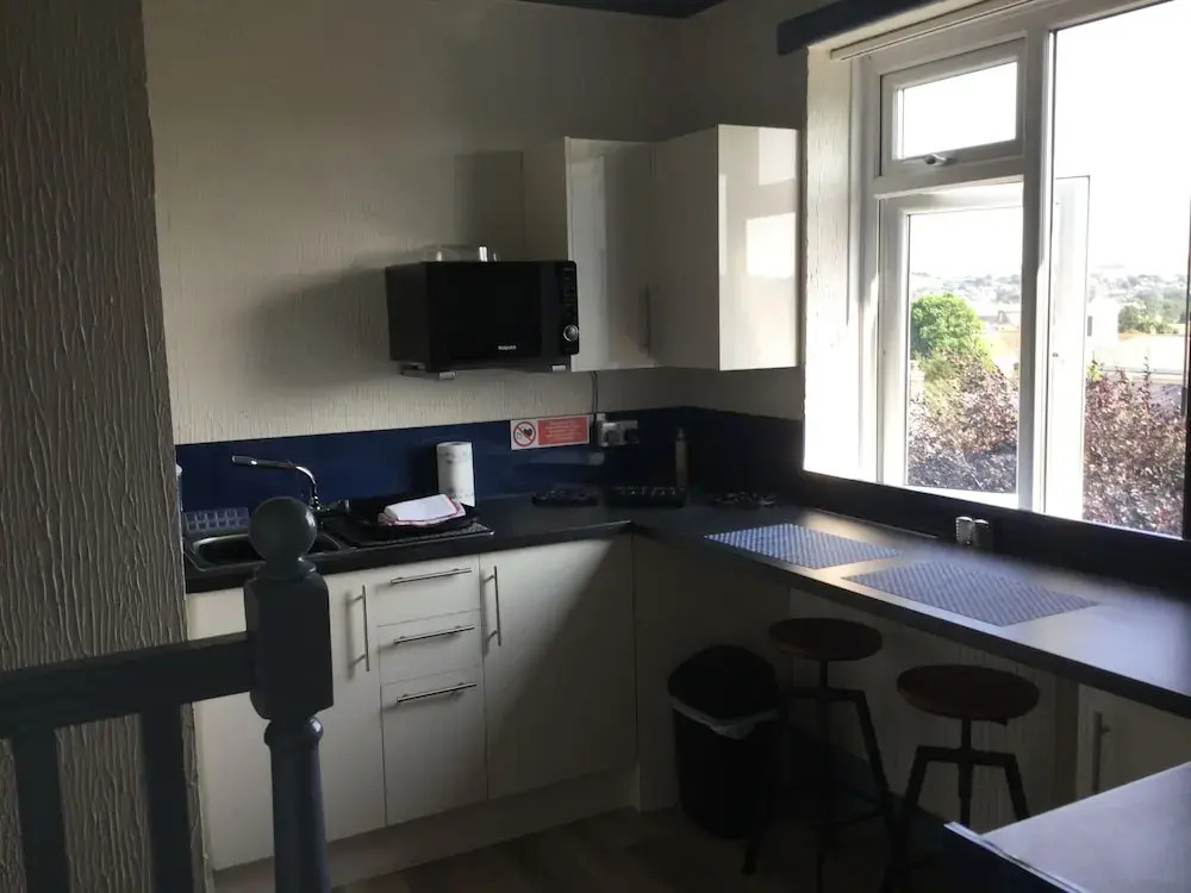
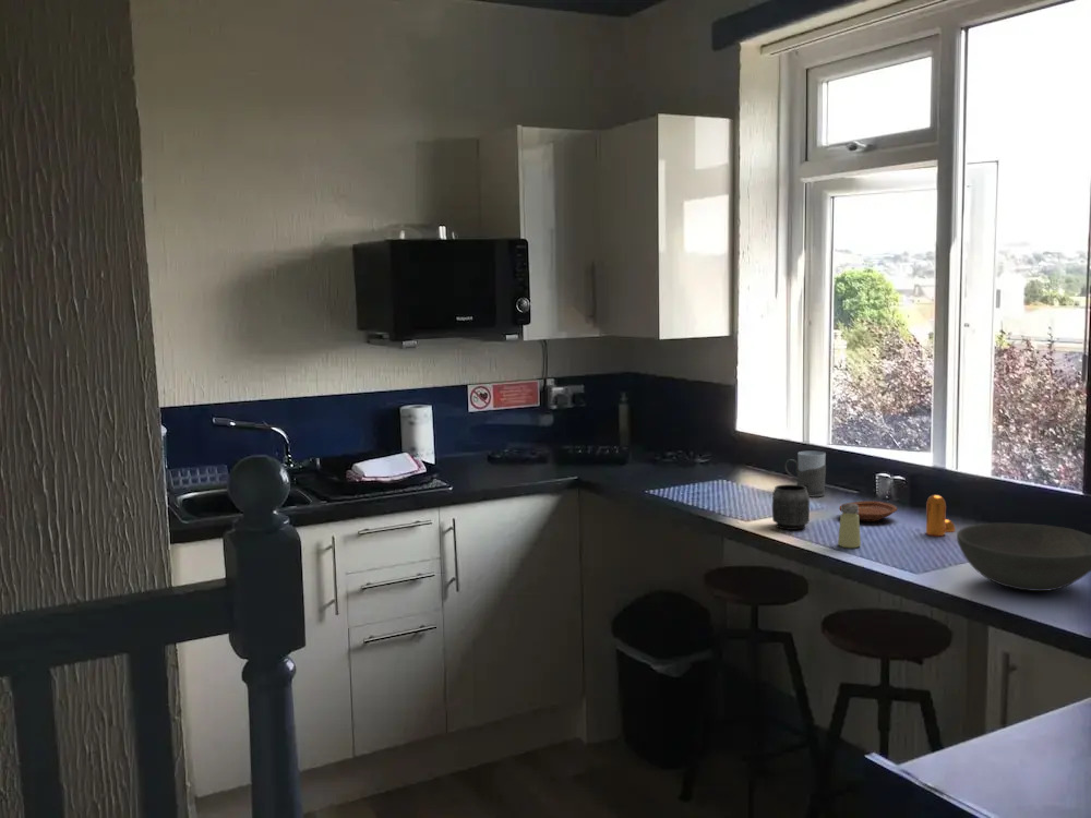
+ mug [771,483,811,531]
+ mug [783,450,827,497]
+ saltshaker [837,502,862,550]
+ bowl [956,522,1091,592]
+ pepper shaker [925,494,956,538]
+ plate [839,500,898,522]
